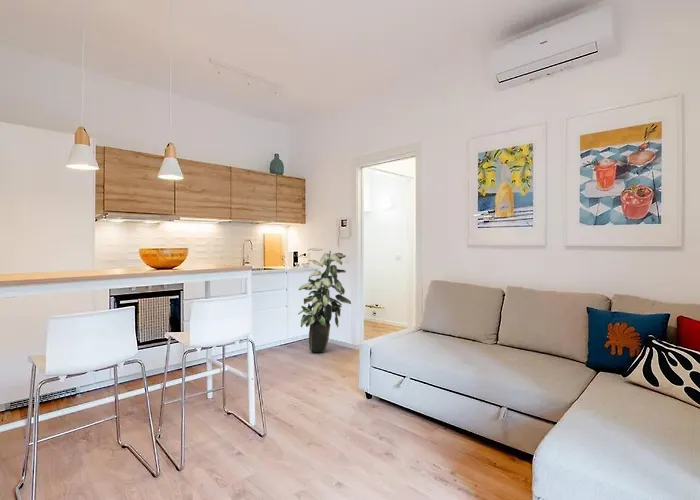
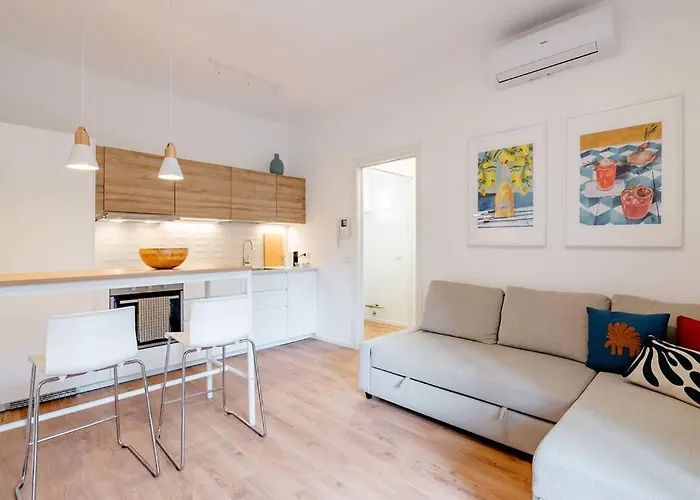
- indoor plant [297,247,352,354]
